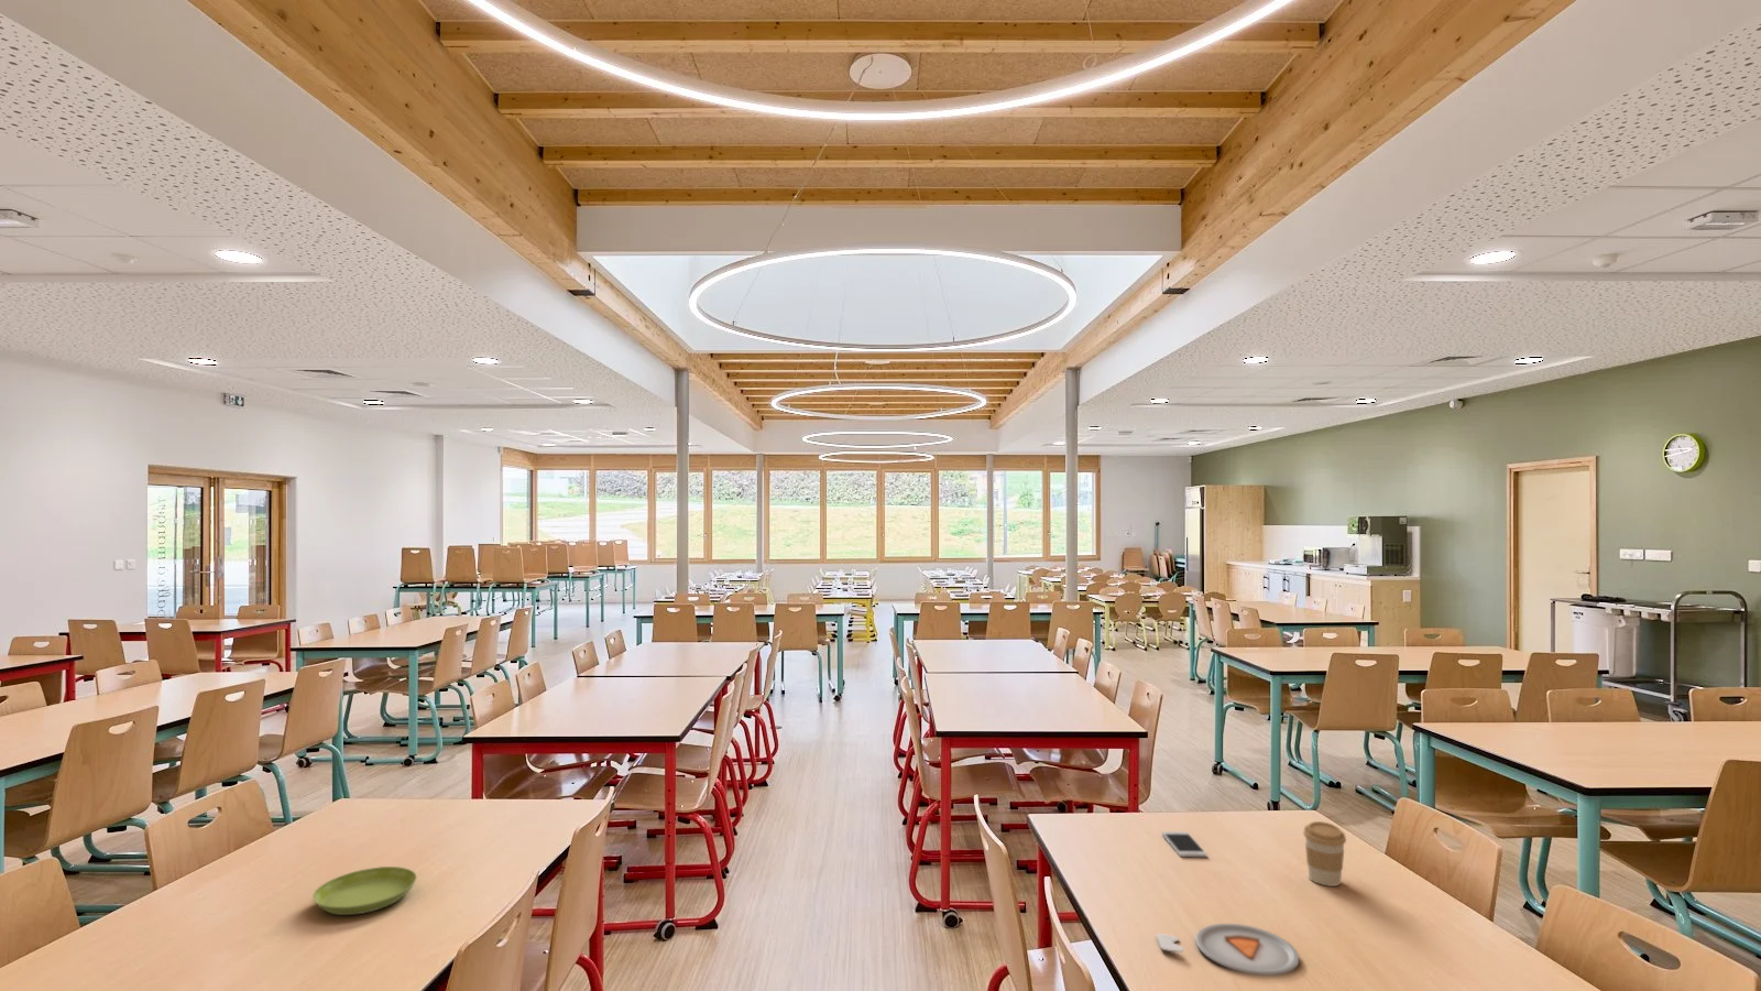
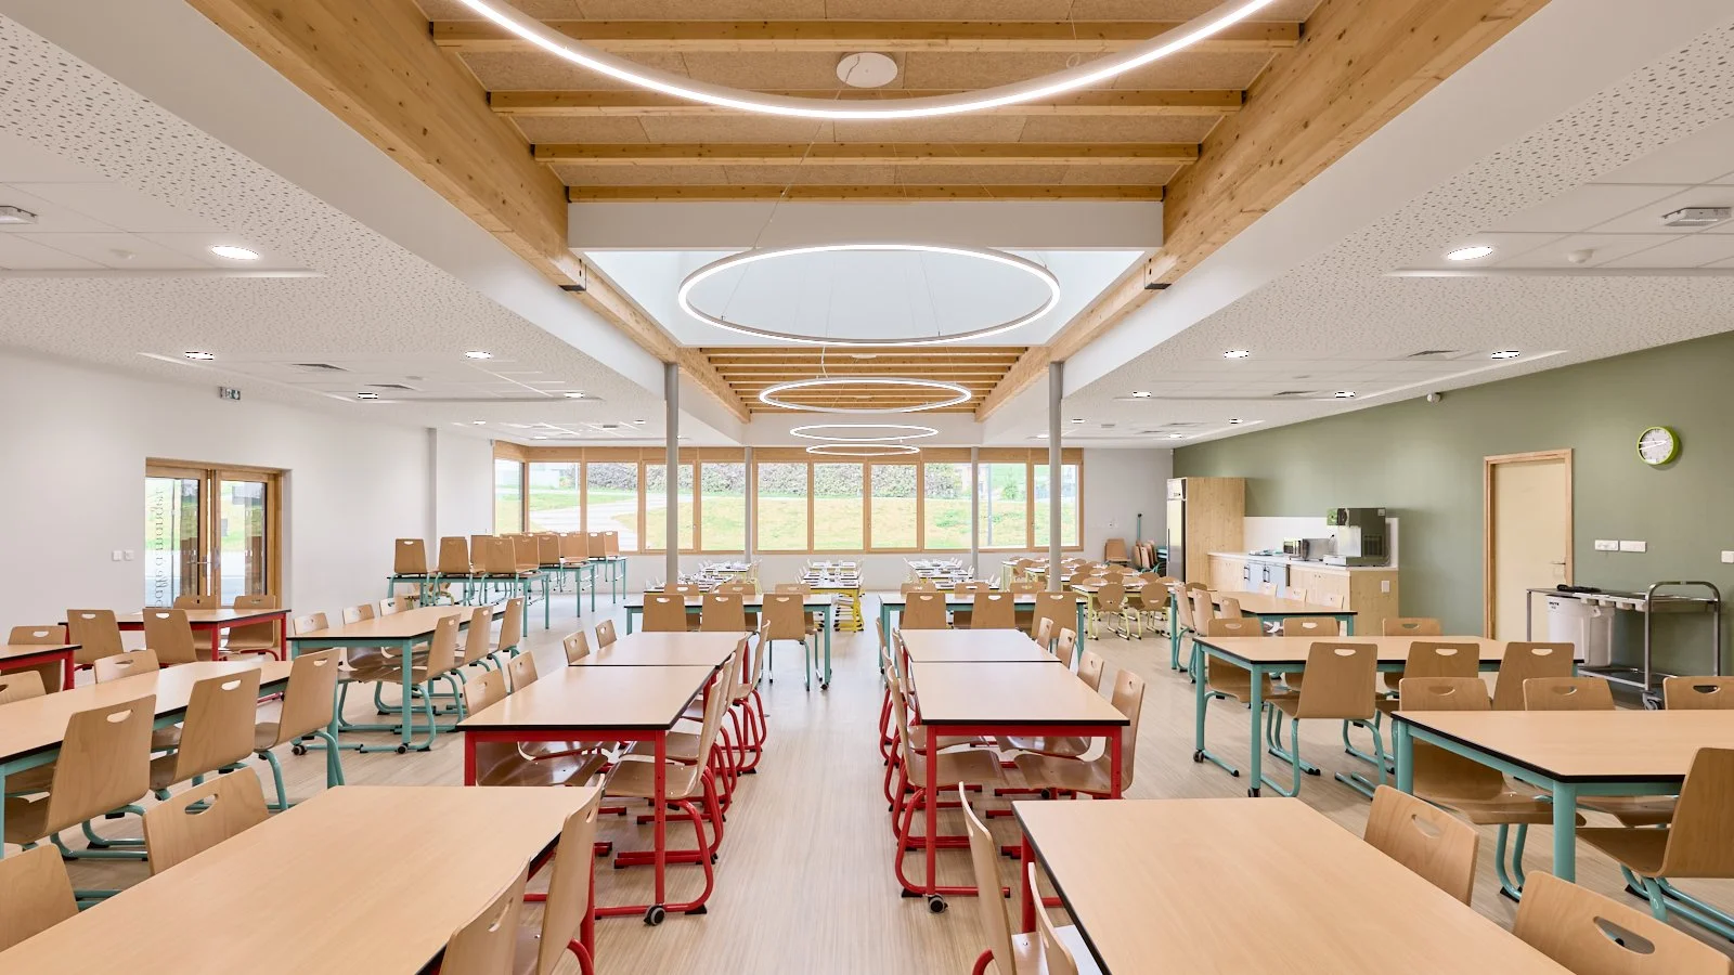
- coffee cup [1303,820,1347,887]
- saucer [312,865,418,916]
- smartphone [1161,830,1207,858]
- dinner plate [1155,923,1300,976]
